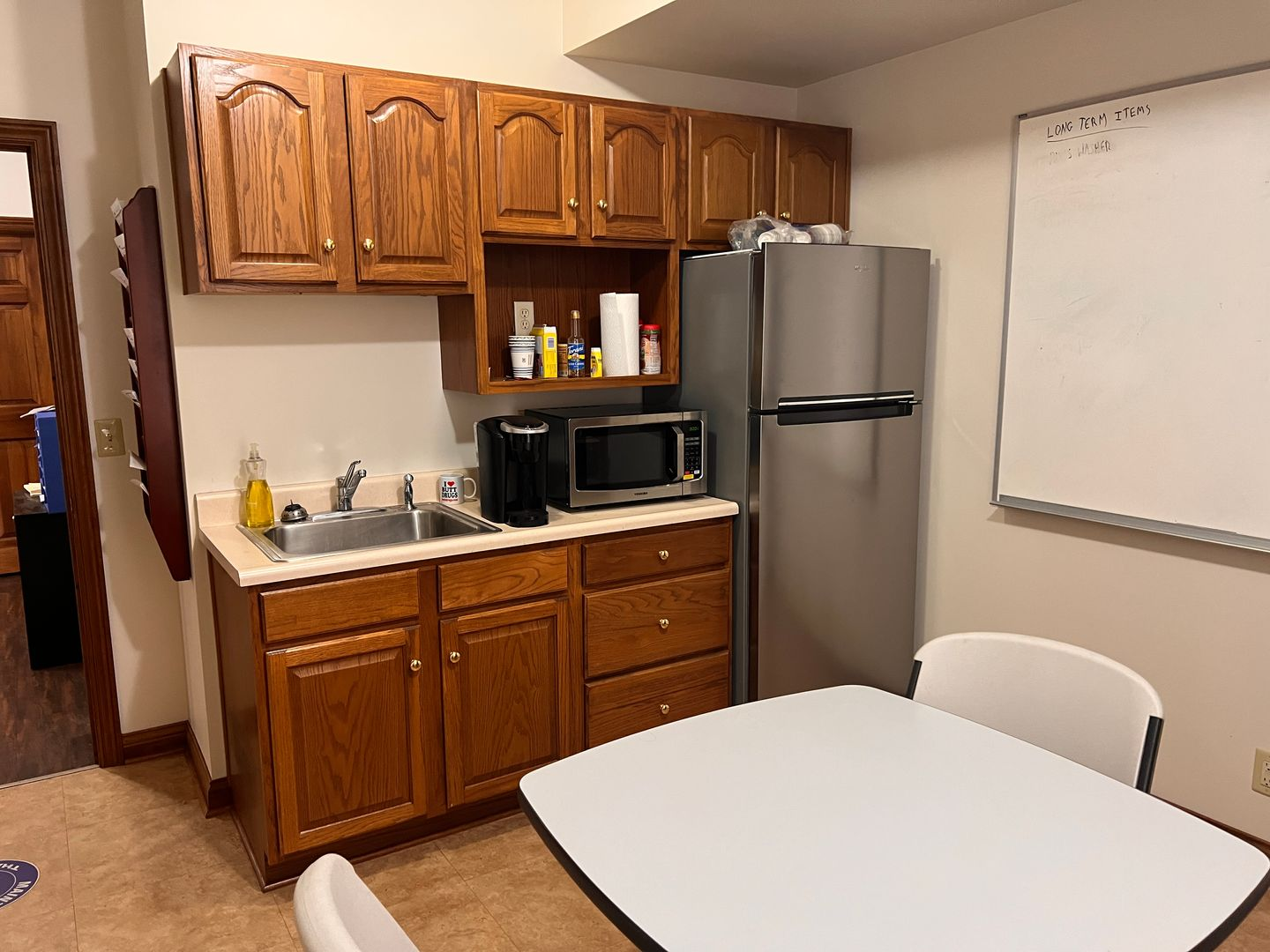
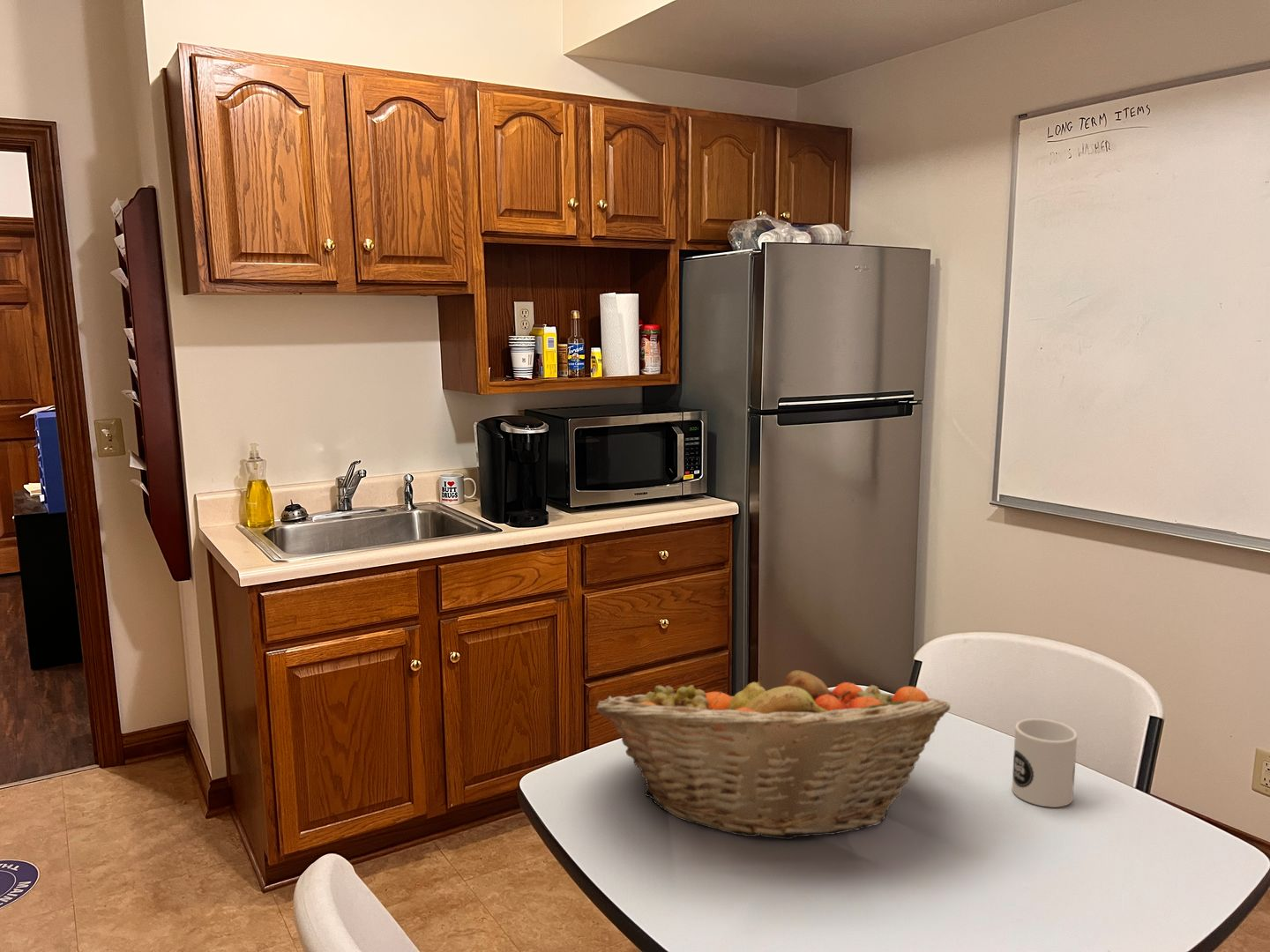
+ mug [1011,718,1078,808]
+ fruit basket [595,662,951,840]
